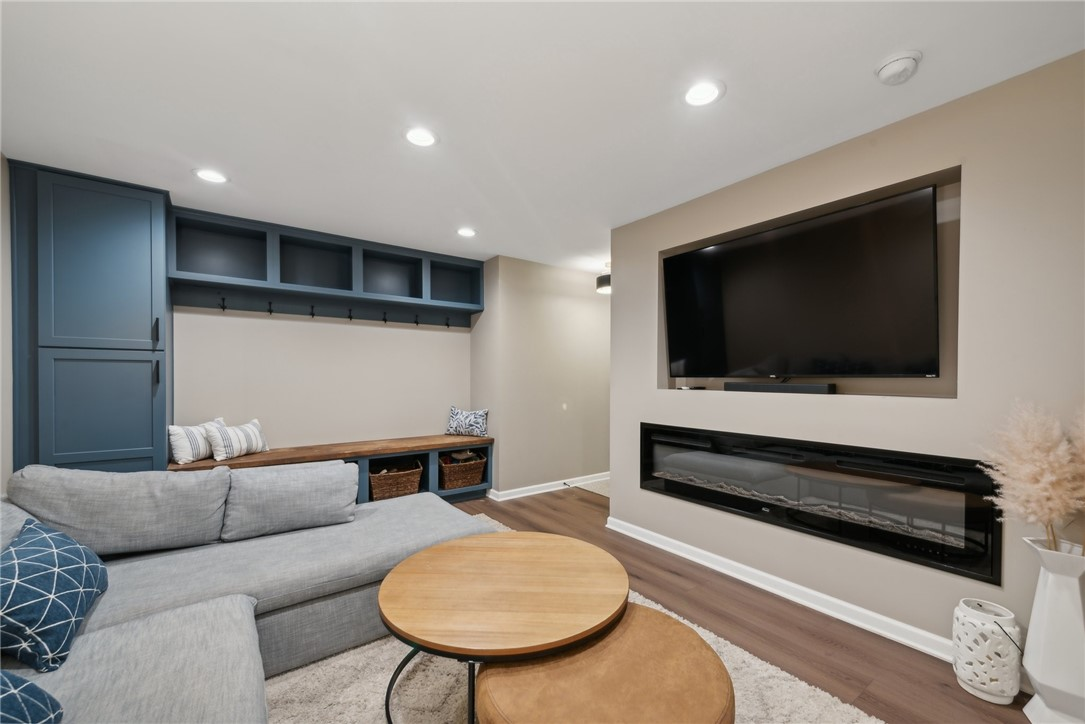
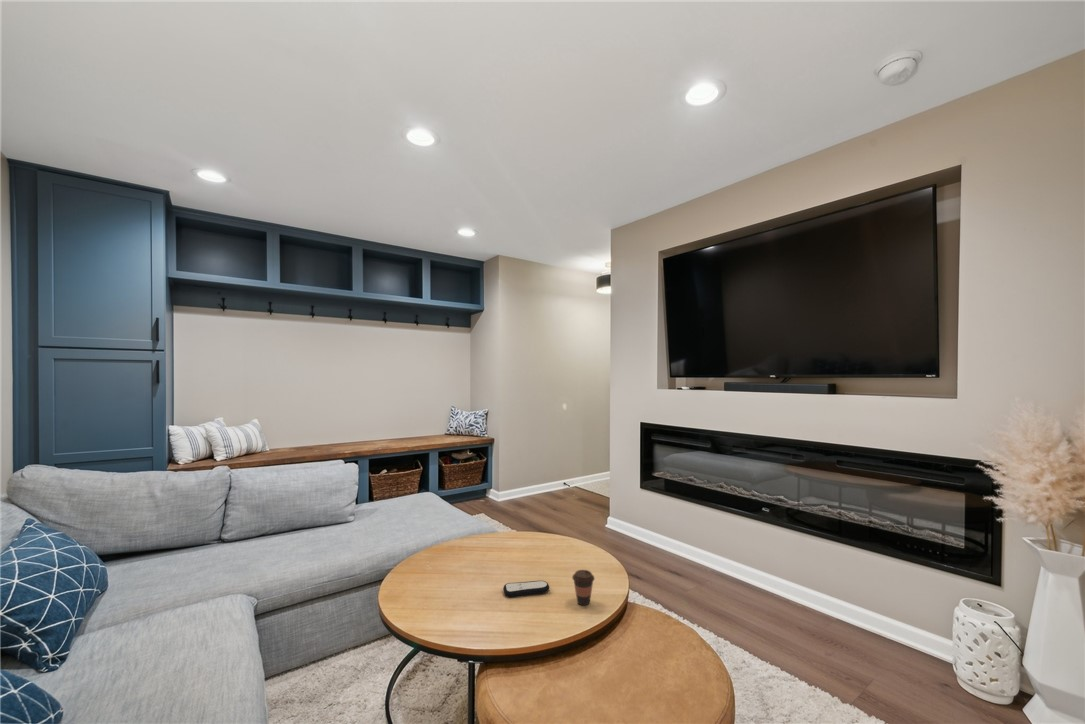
+ remote control [502,580,550,598]
+ coffee cup [571,569,596,606]
